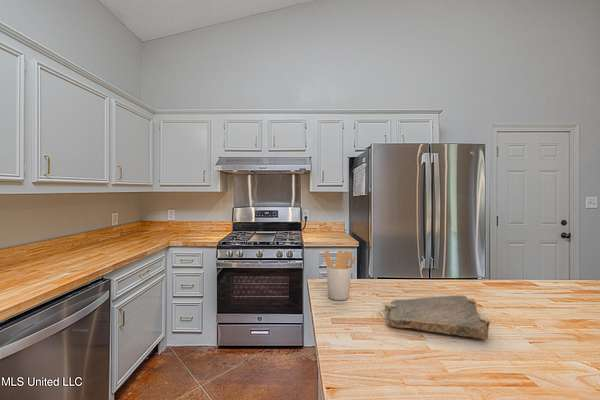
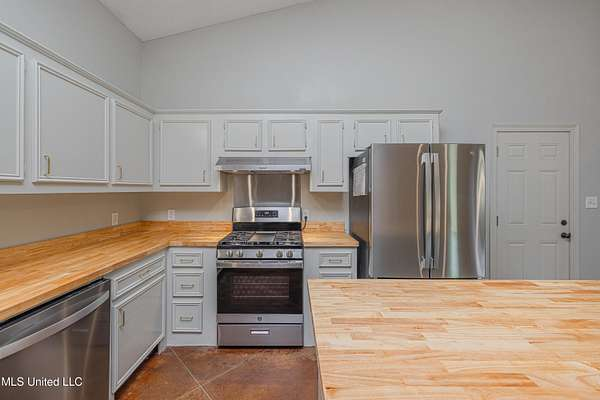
- cutting board [384,295,491,340]
- utensil holder [323,249,357,301]
